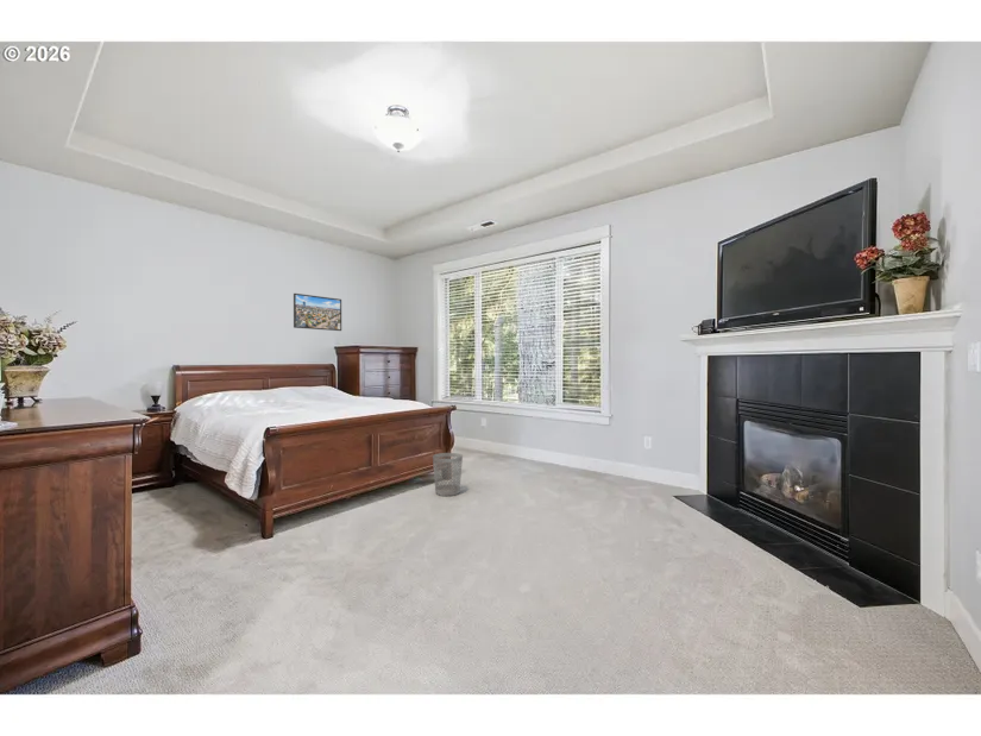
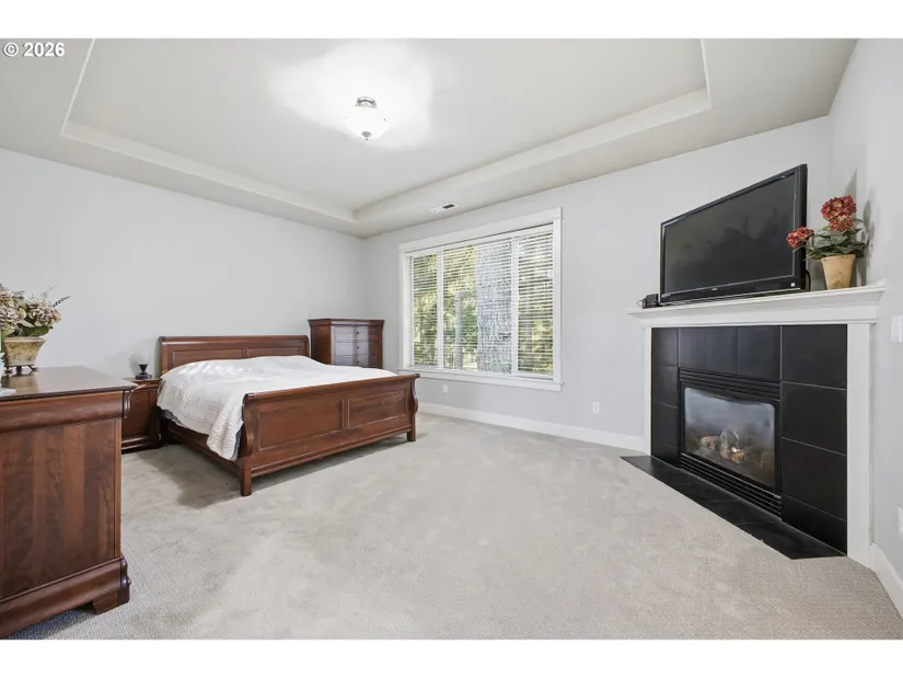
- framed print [293,292,342,332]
- wastebasket [432,452,464,497]
